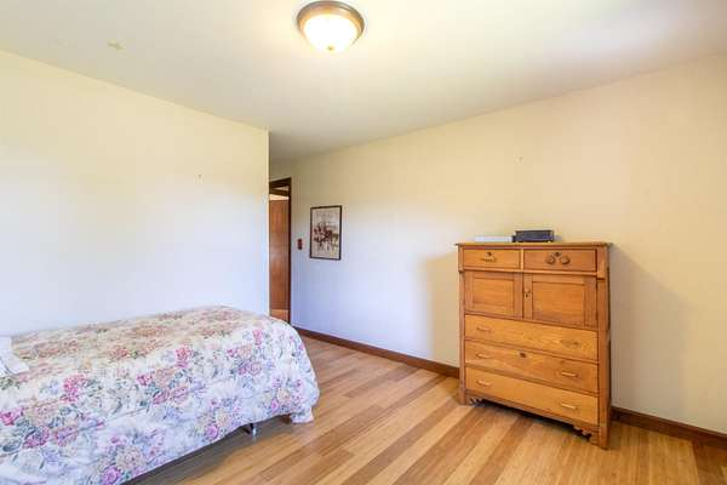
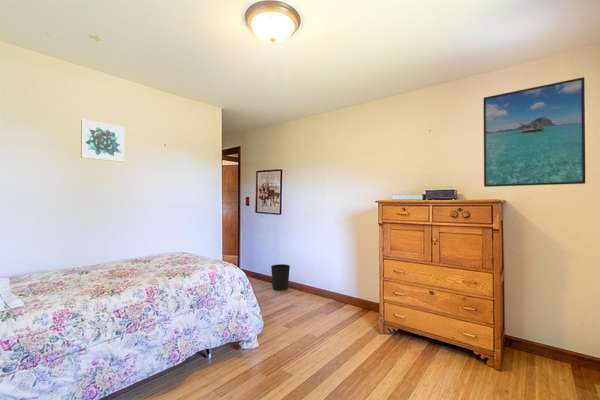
+ wastebasket [270,263,291,292]
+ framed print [482,76,586,188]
+ wall art [80,118,126,163]
